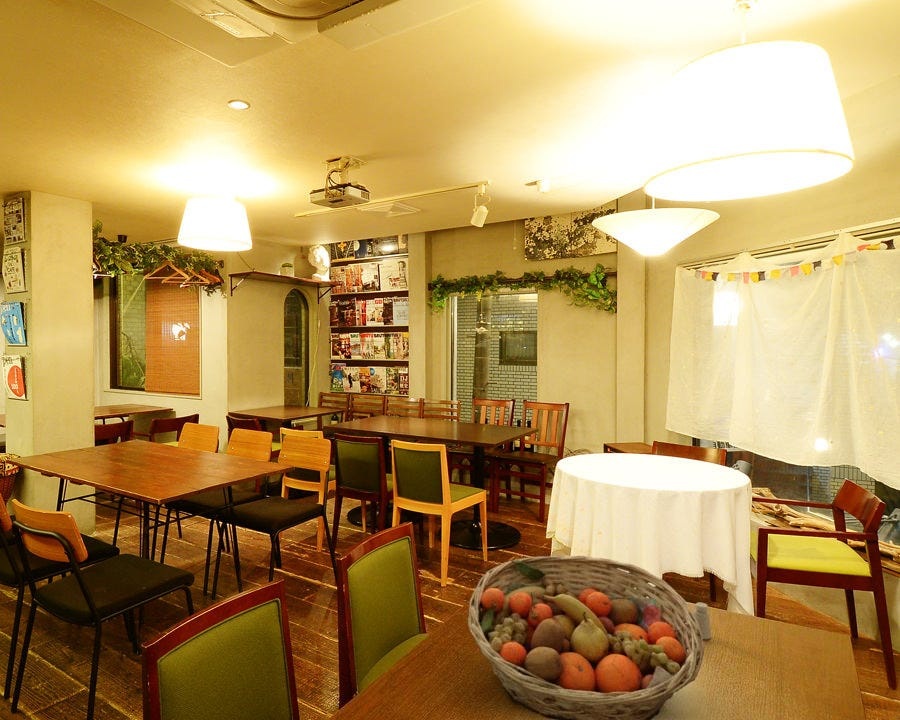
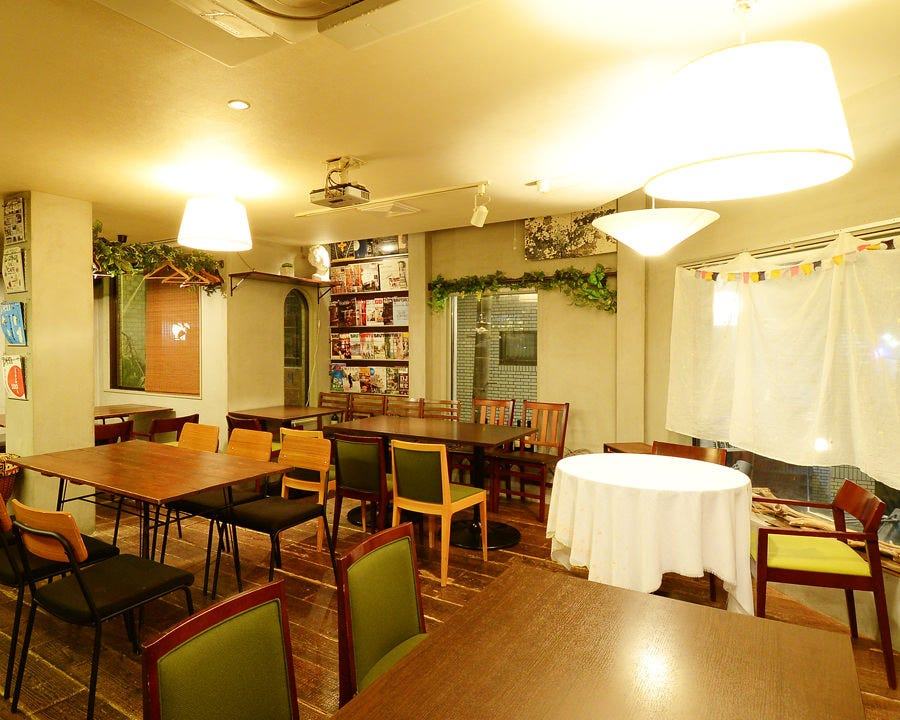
- fruit basket [467,554,705,720]
- saltshaker [693,602,712,640]
